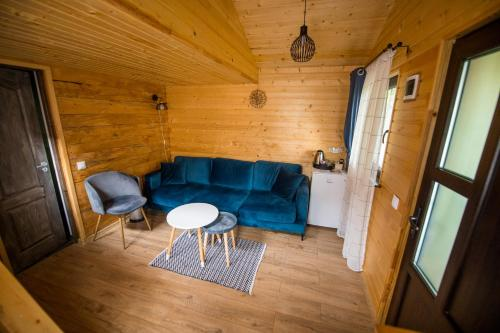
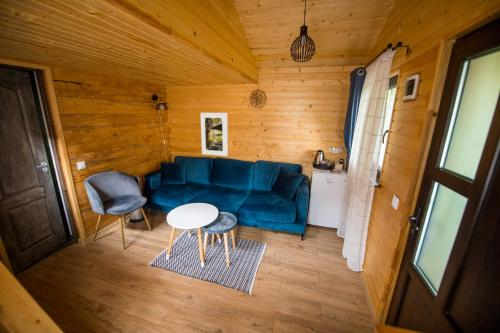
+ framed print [200,112,228,157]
